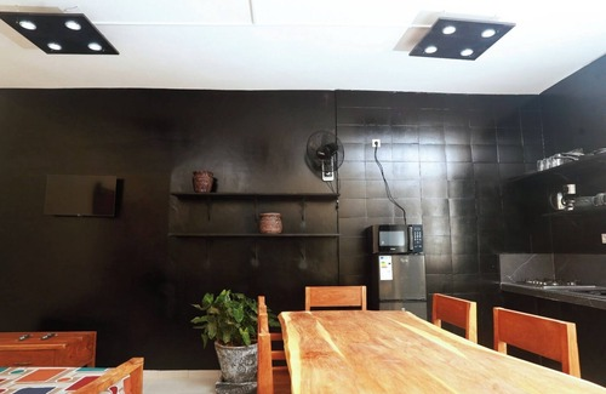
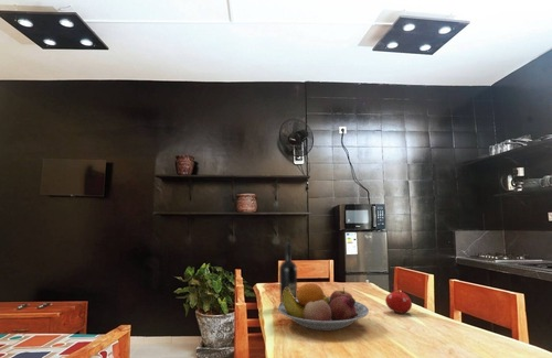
+ fruit [384,289,413,314]
+ fruit bowl [277,282,370,332]
+ wine bottle [278,242,298,304]
